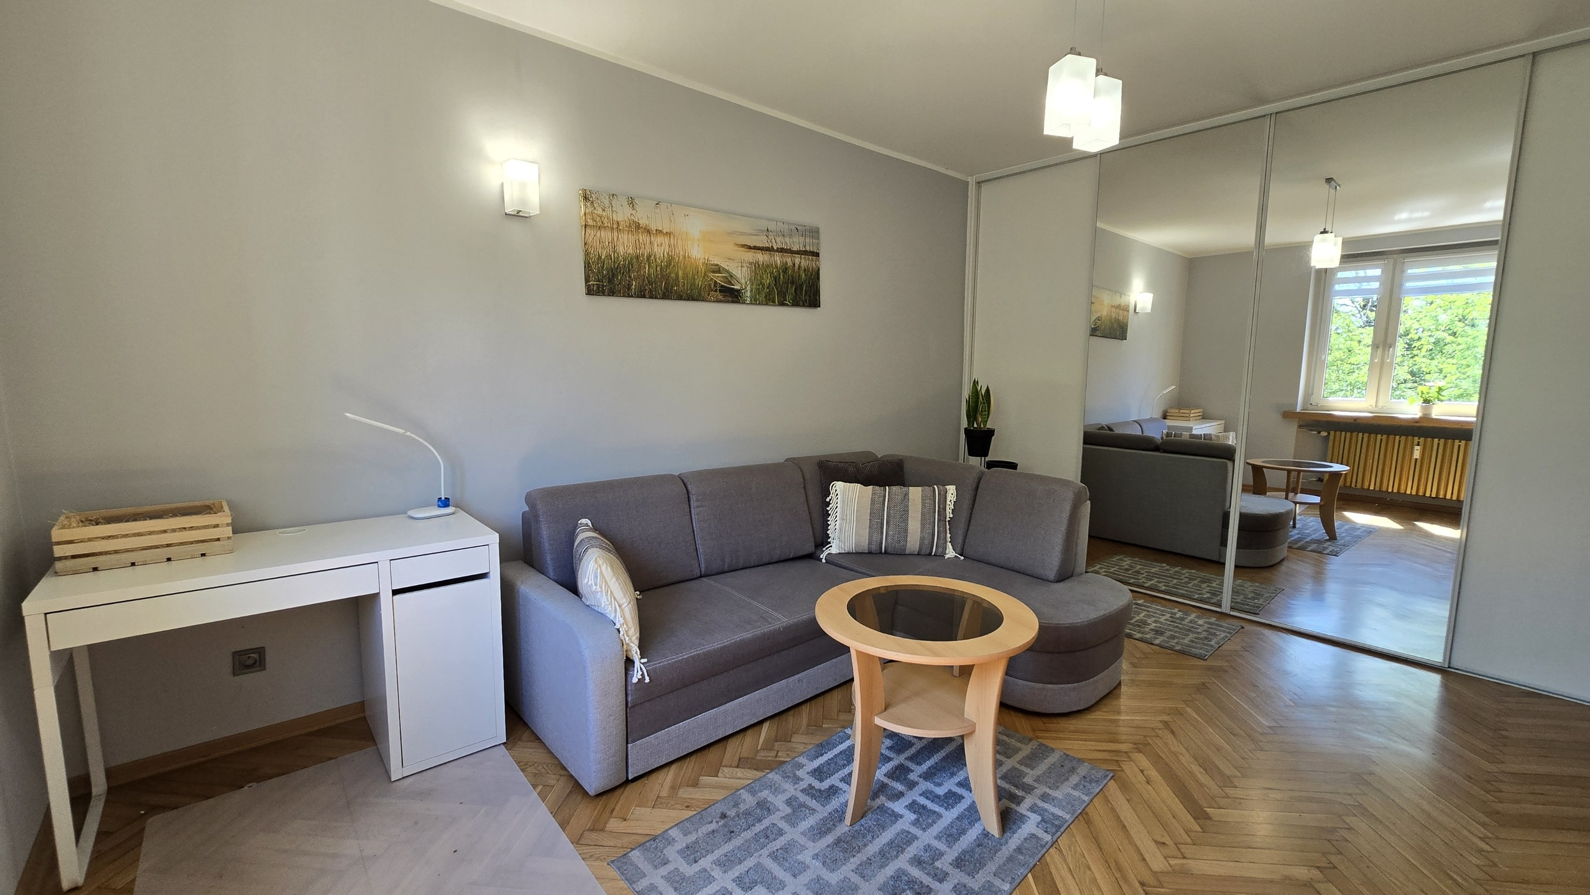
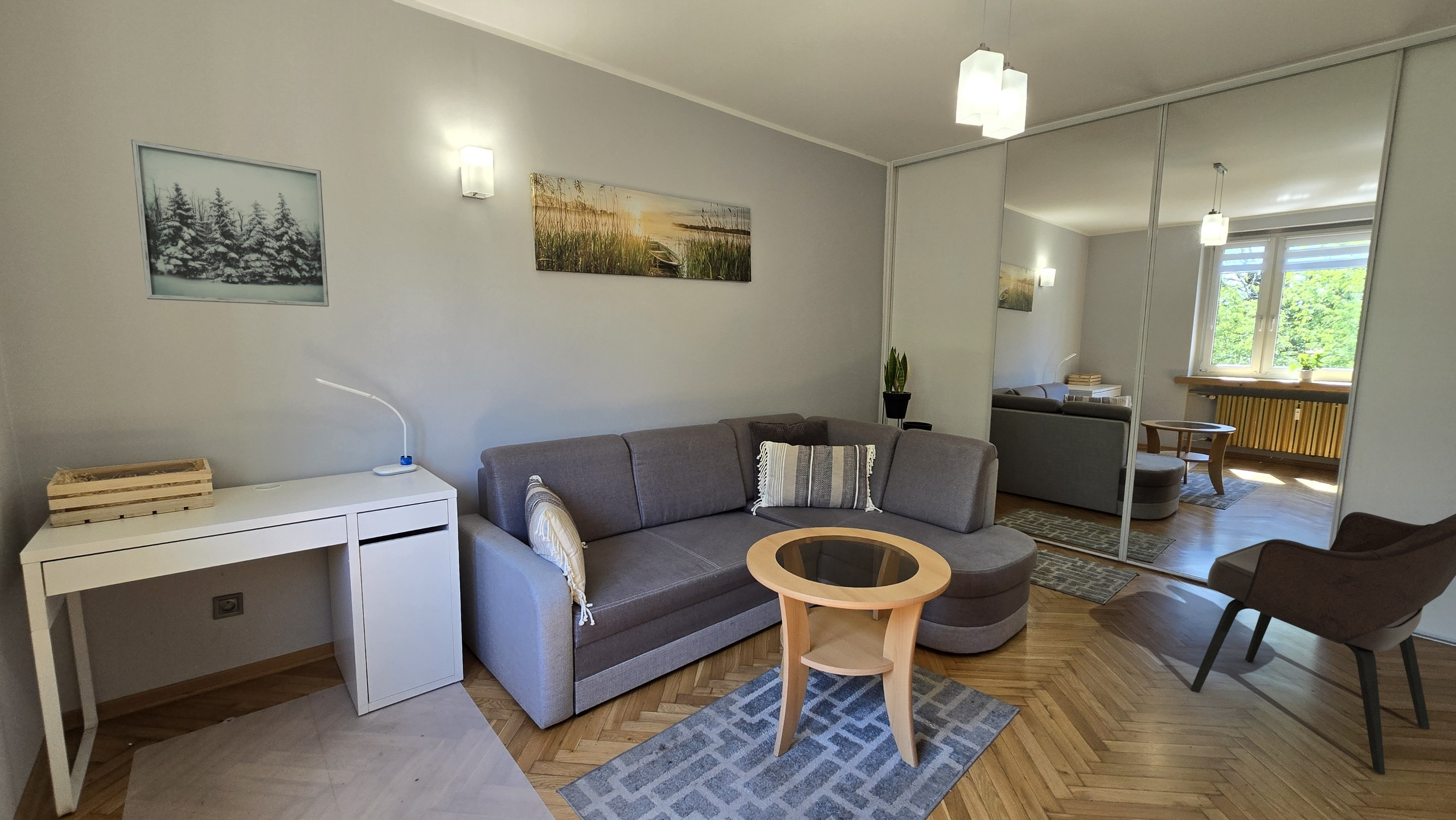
+ wall art [131,139,330,307]
+ armchair [1190,511,1456,776]
